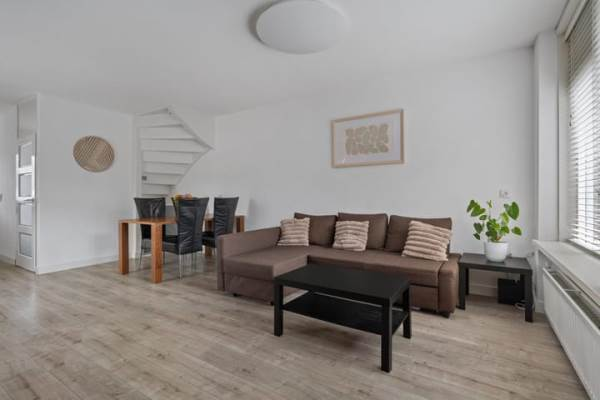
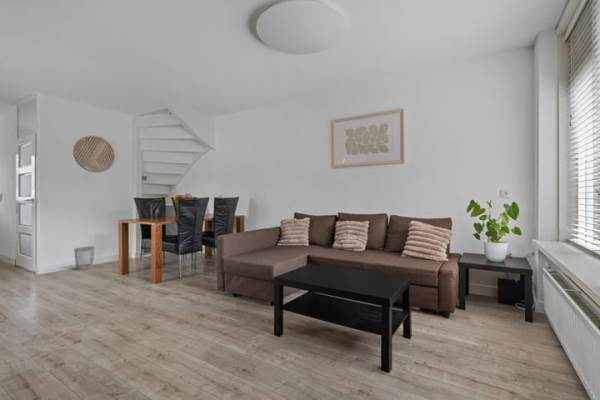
+ wastebasket [73,246,95,271]
